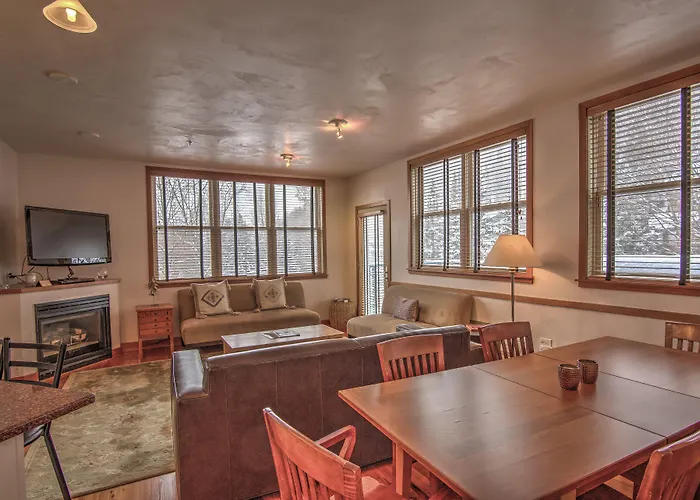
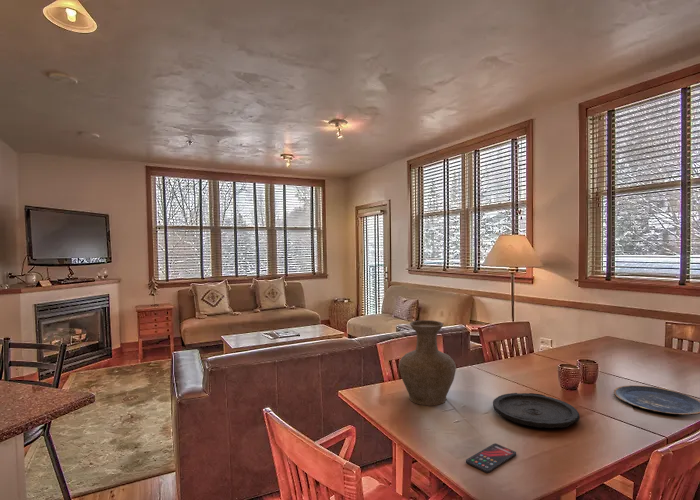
+ smartphone [465,442,517,474]
+ plate [492,392,581,429]
+ vase [398,319,457,407]
+ plate [613,384,700,416]
